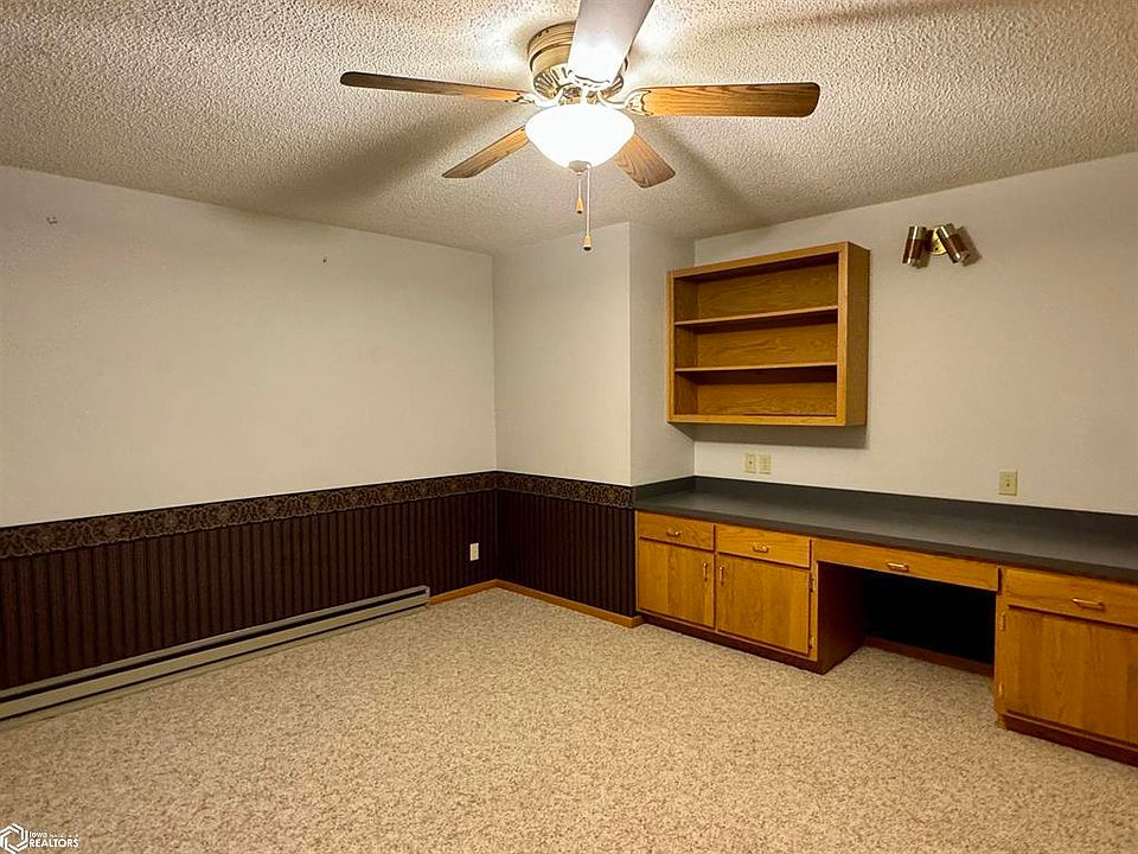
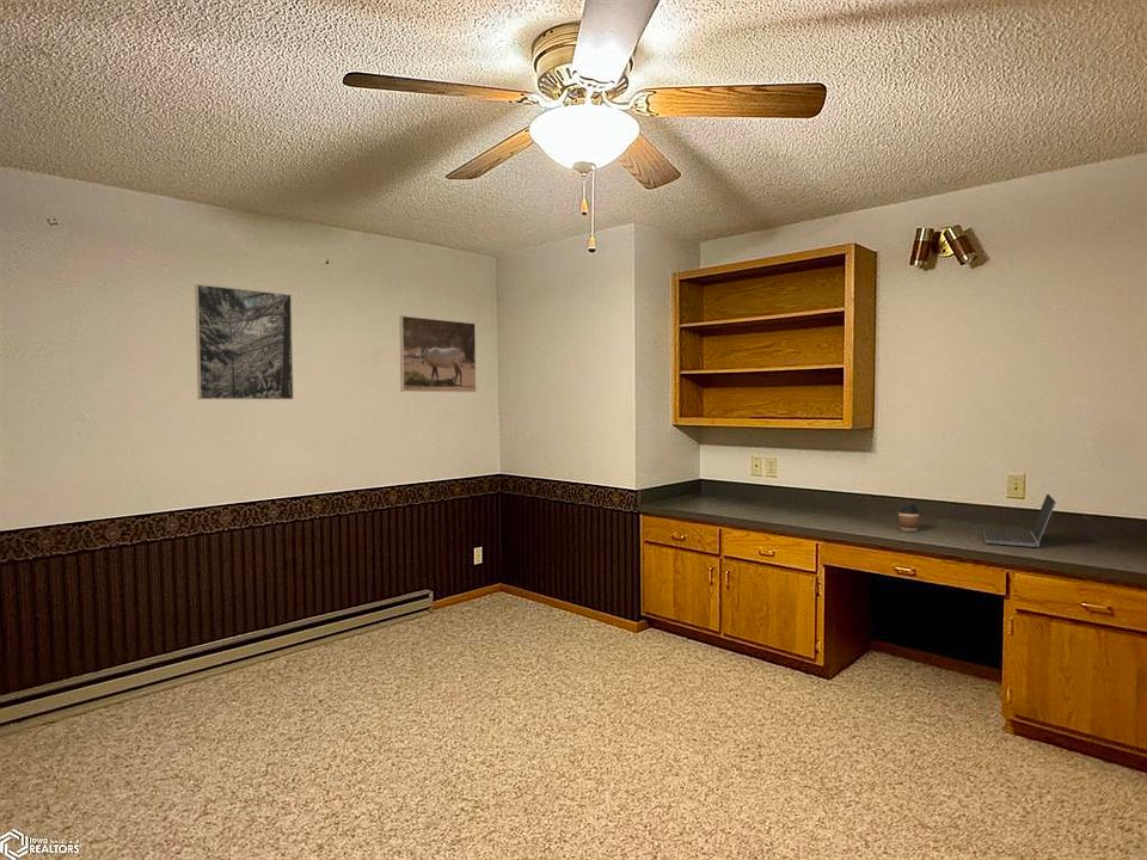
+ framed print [398,315,478,393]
+ laptop computer [982,493,1057,548]
+ coffee cup [896,504,921,533]
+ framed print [194,283,295,400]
